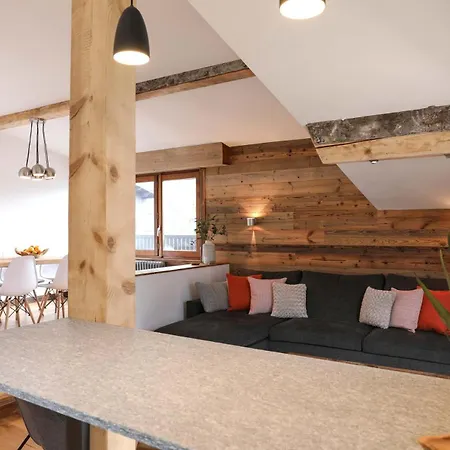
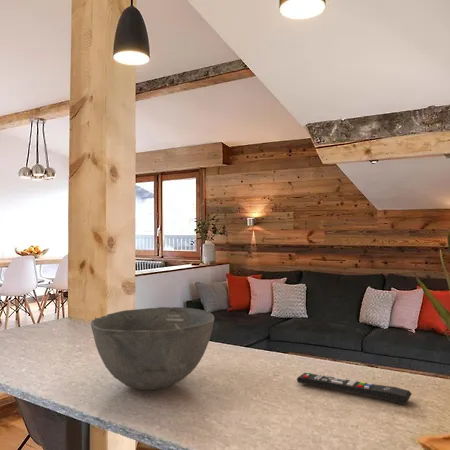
+ bowl [90,306,215,391]
+ remote control [296,372,413,406]
